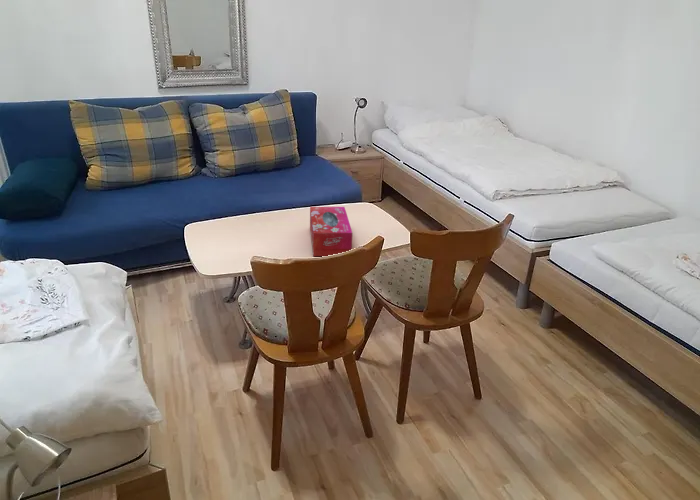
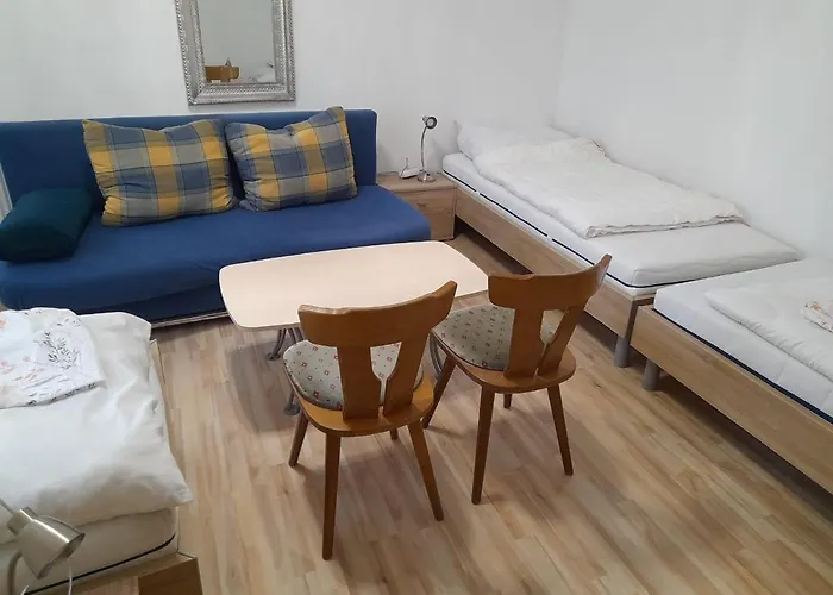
- tissue box [309,206,353,257]
